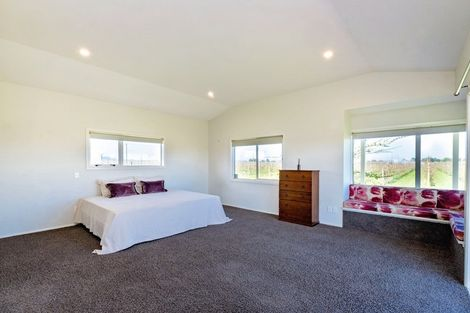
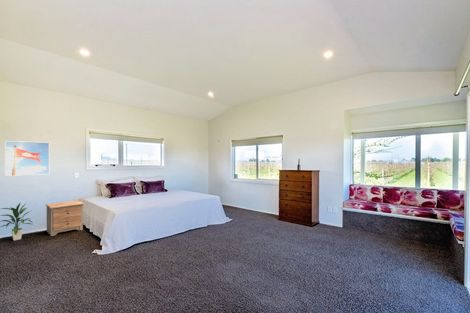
+ indoor plant [0,201,33,241]
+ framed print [4,140,50,177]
+ nightstand [45,200,85,237]
